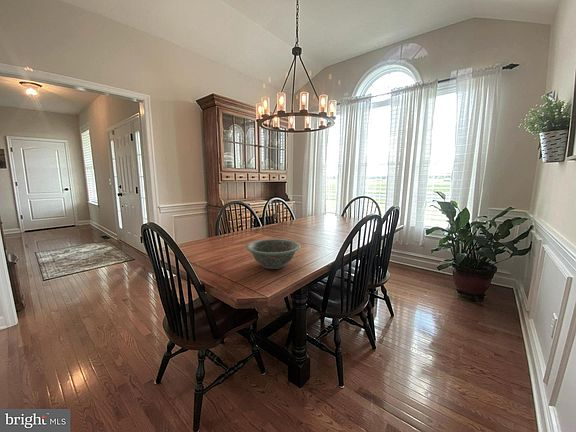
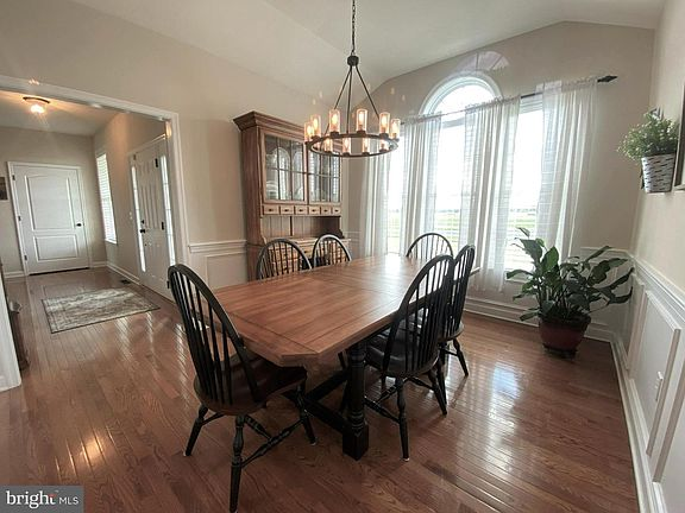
- decorative bowl [245,238,302,270]
